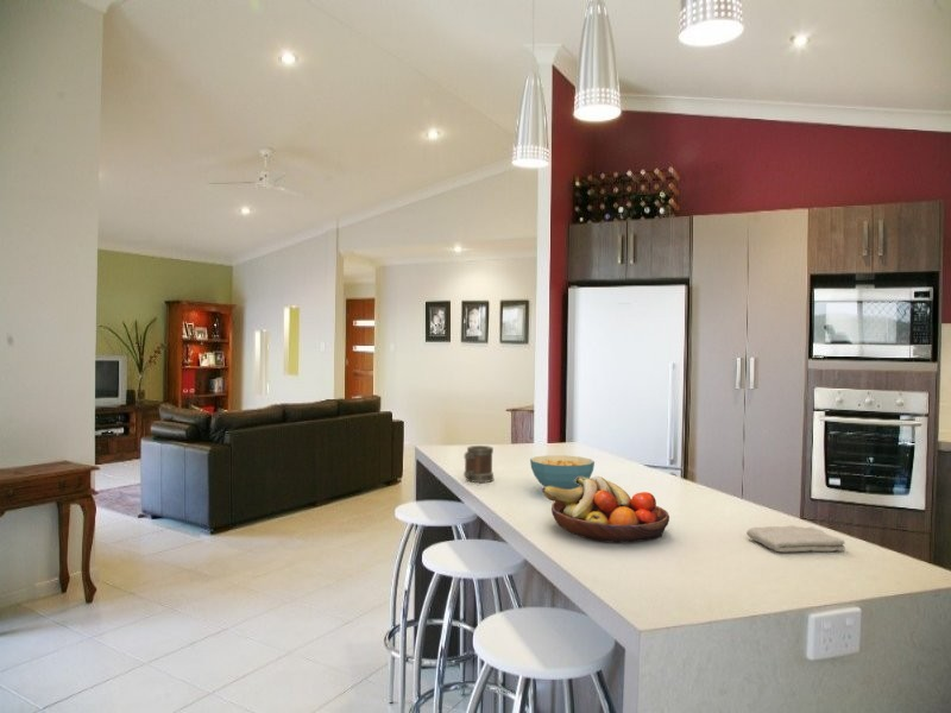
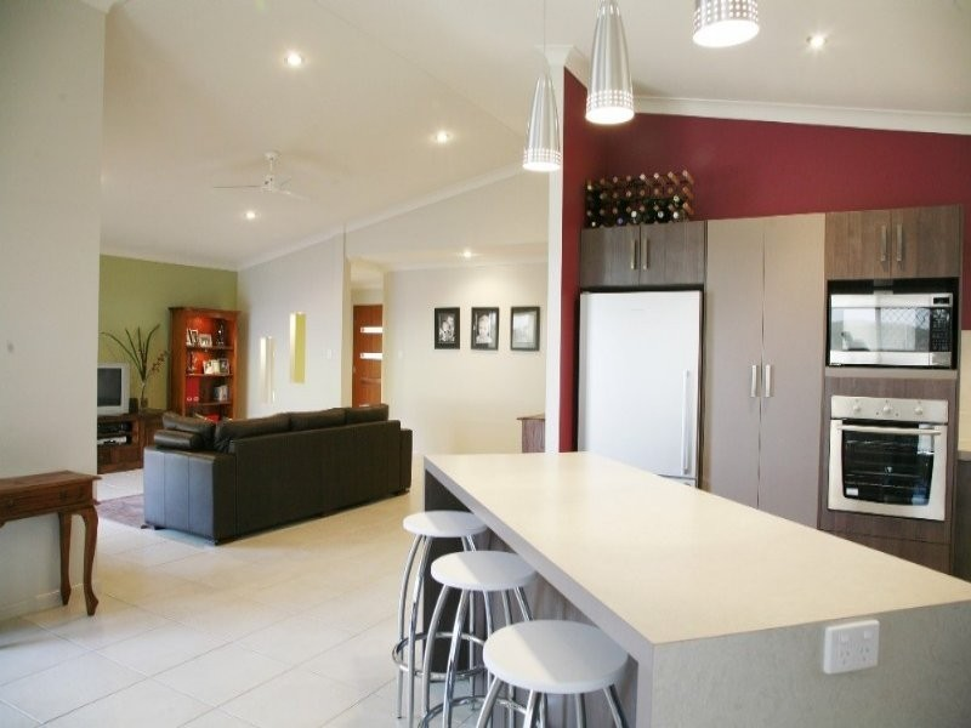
- mug [462,444,495,484]
- washcloth [745,524,846,554]
- cereal bowl [529,454,596,490]
- fruit bowl [541,475,670,544]
